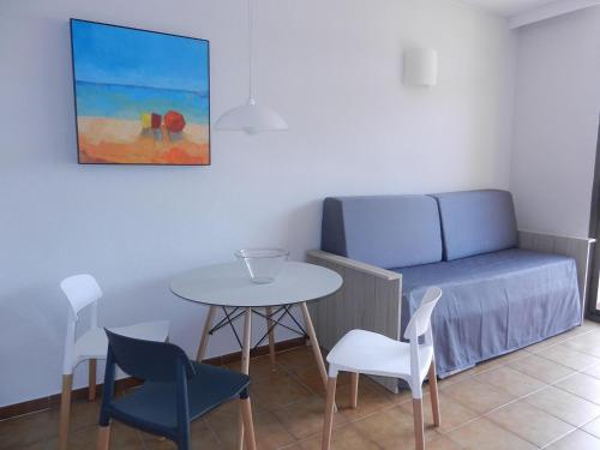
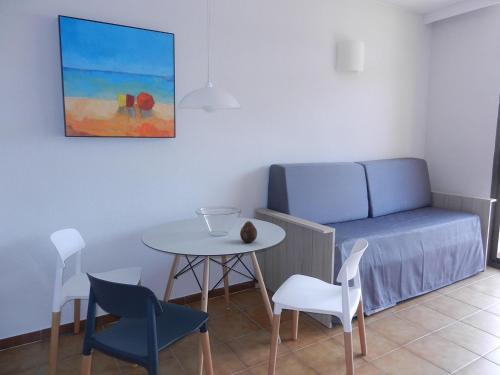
+ fruit [239,220,258,243]
